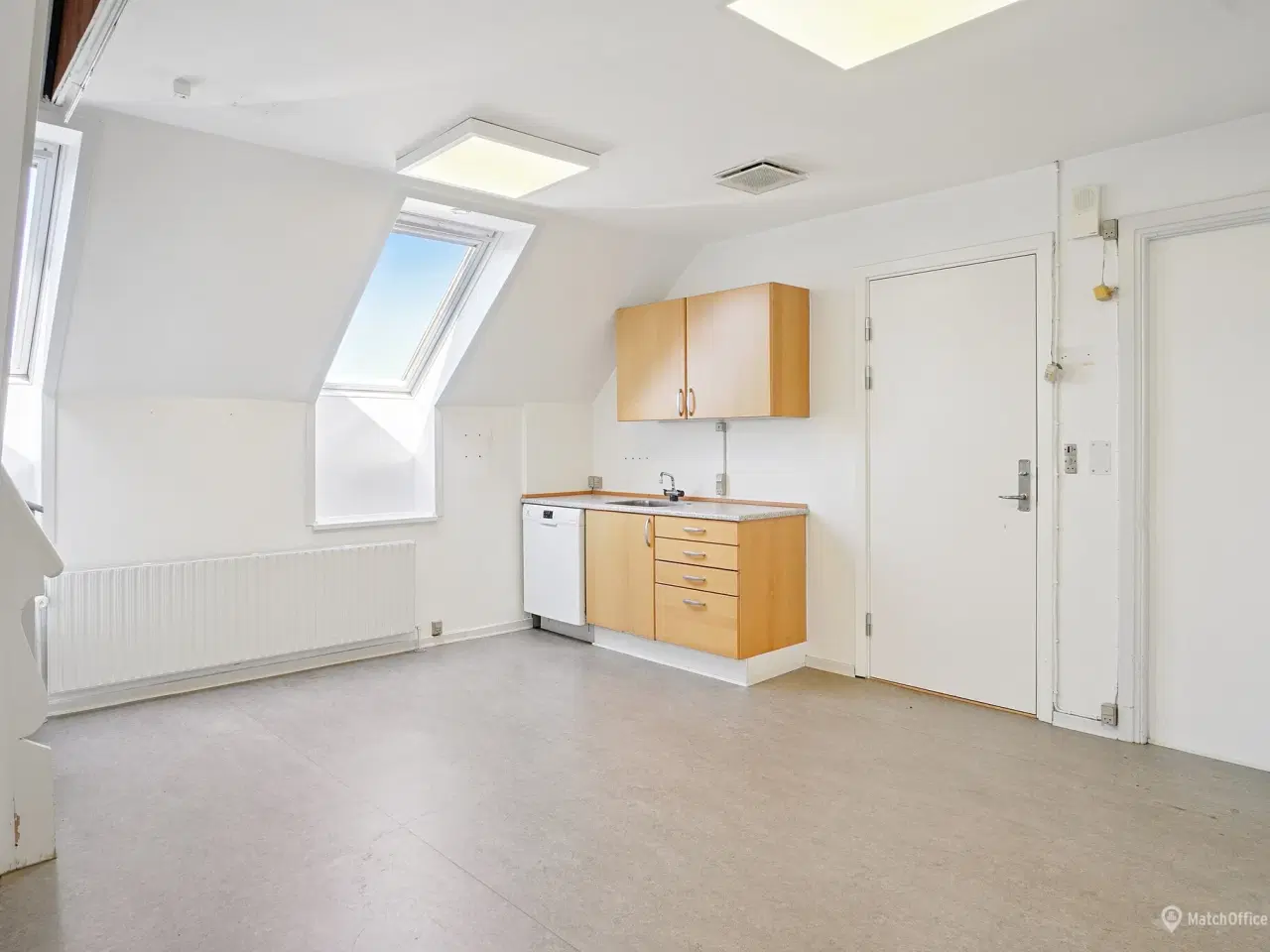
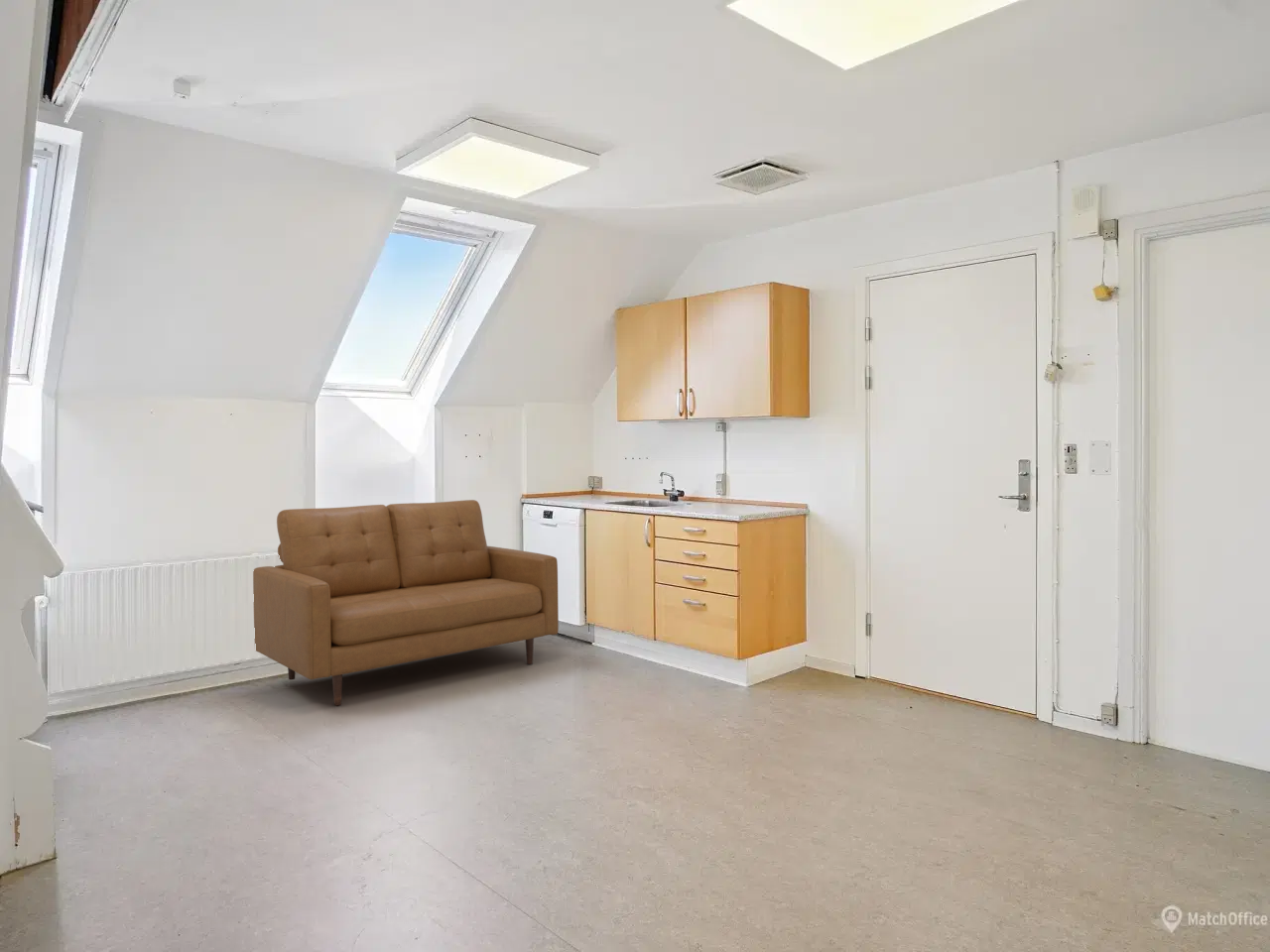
+ sofa [252,499,560,706]
